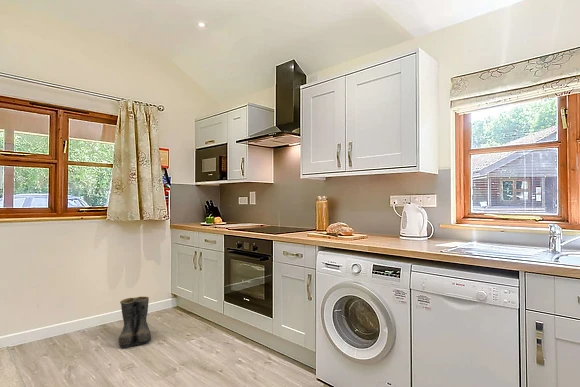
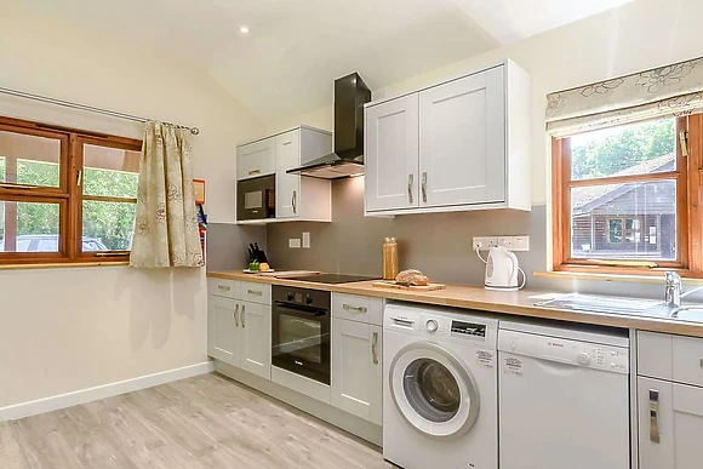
- boots [118,295,152,349]
